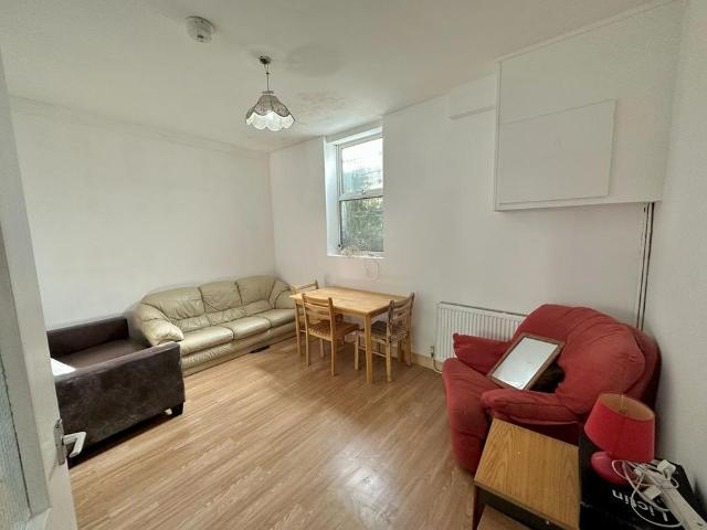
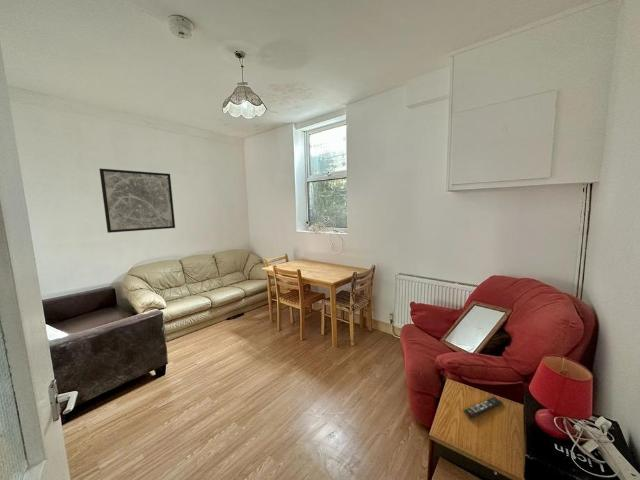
+ remote control [463,396,504,419]
+ wall art [98,168,176,234]
